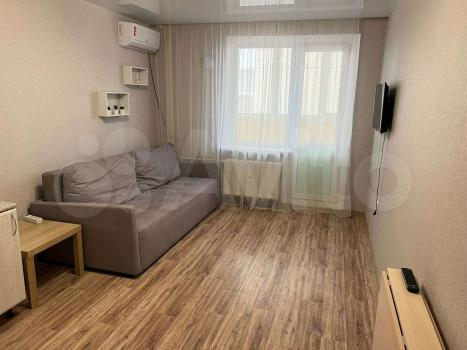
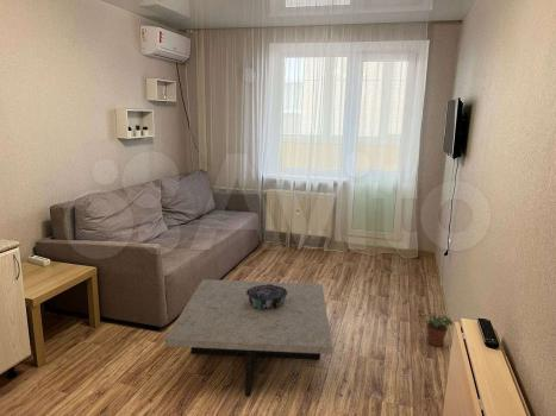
+ coffee table [163,278,333,398]
+ potted plant [420,311,454,347]
+ decorative bowl [246,284,287,309]
